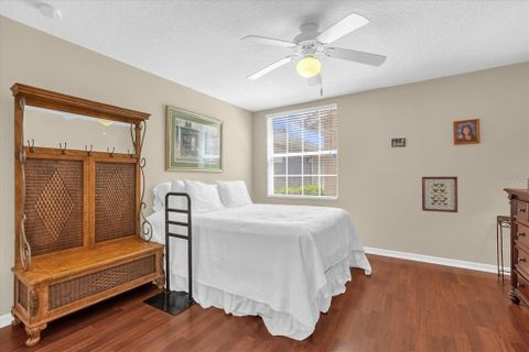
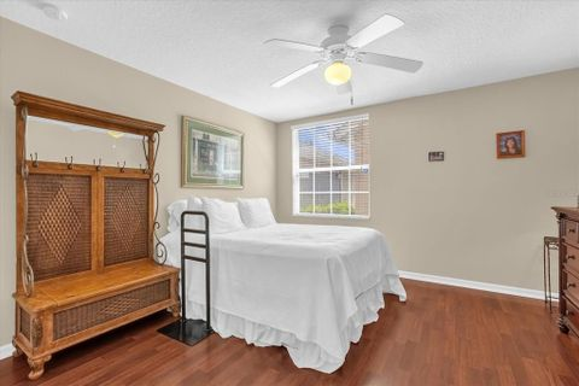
- wall art [421,176,458,213]
